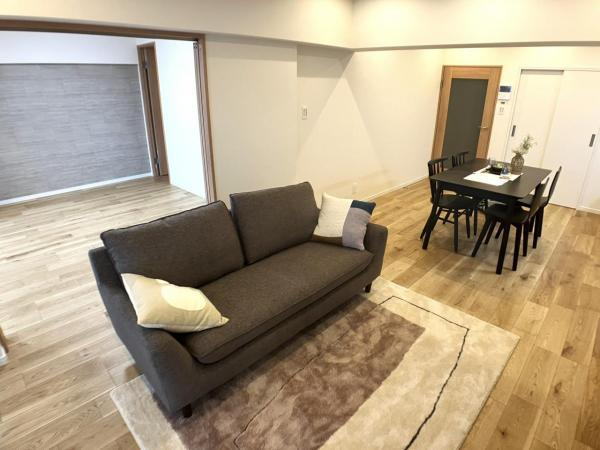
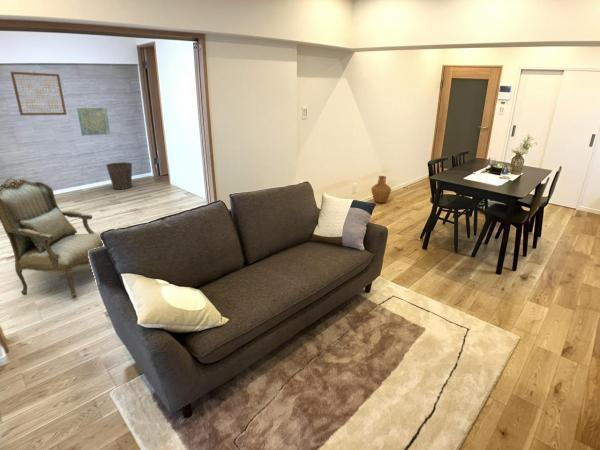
+ armchair [0,177,104,299]
+ wall art [9,70,68,116]
+ vase [370,175,392,204]
+ wall art [76,107,111,136]
+ waste bin [105,161,133,190]
